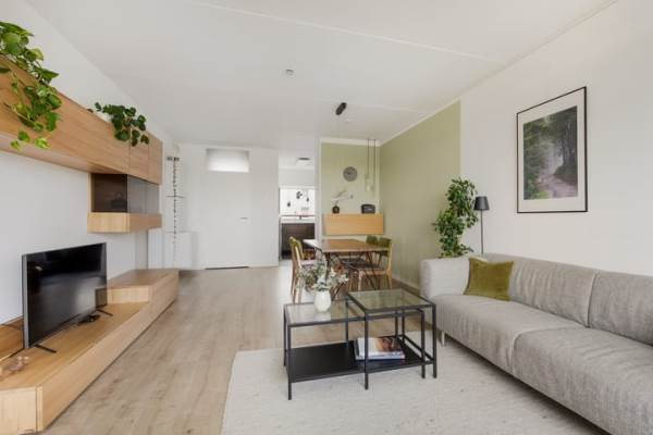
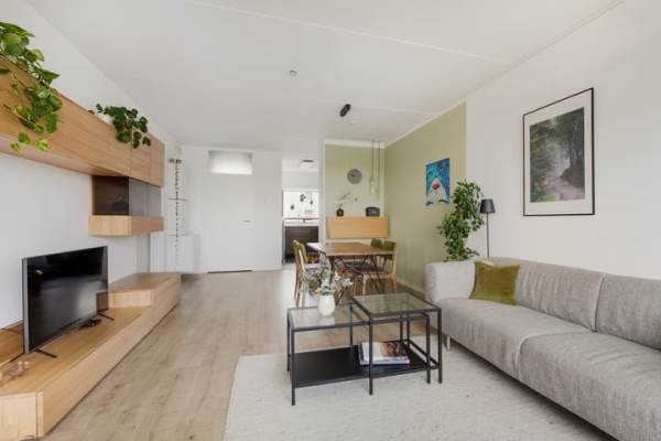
+ wall art [425,157,451,207]
